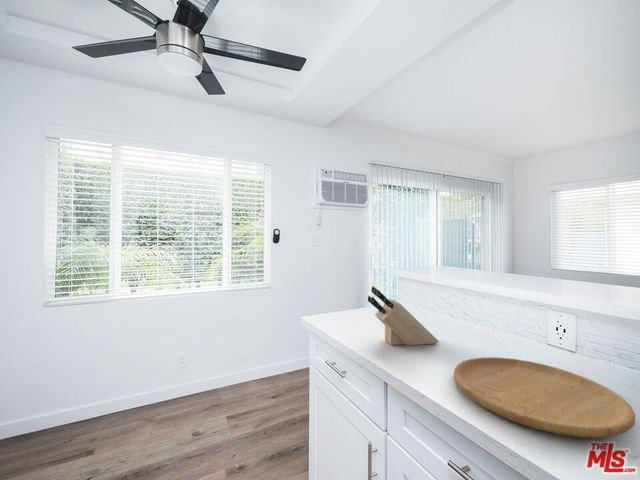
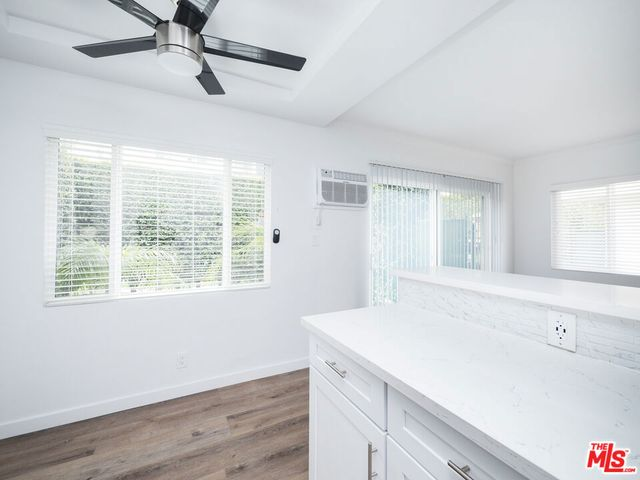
- knife block [367,285,439,346]
- cutting board [453,356,636,439]
